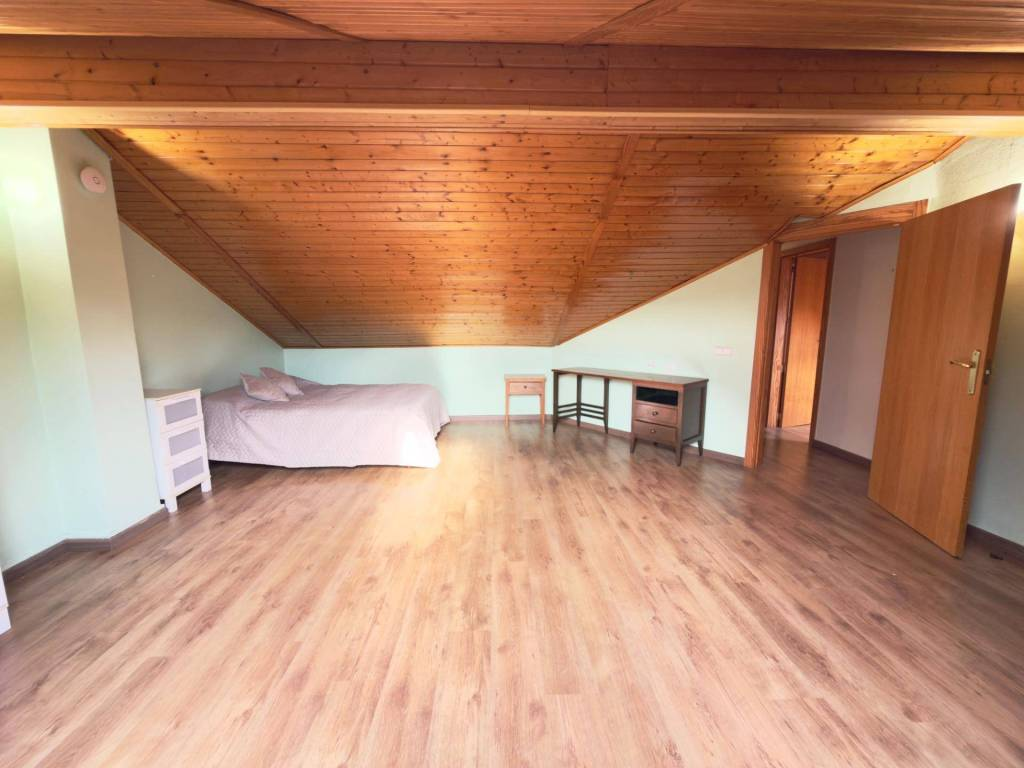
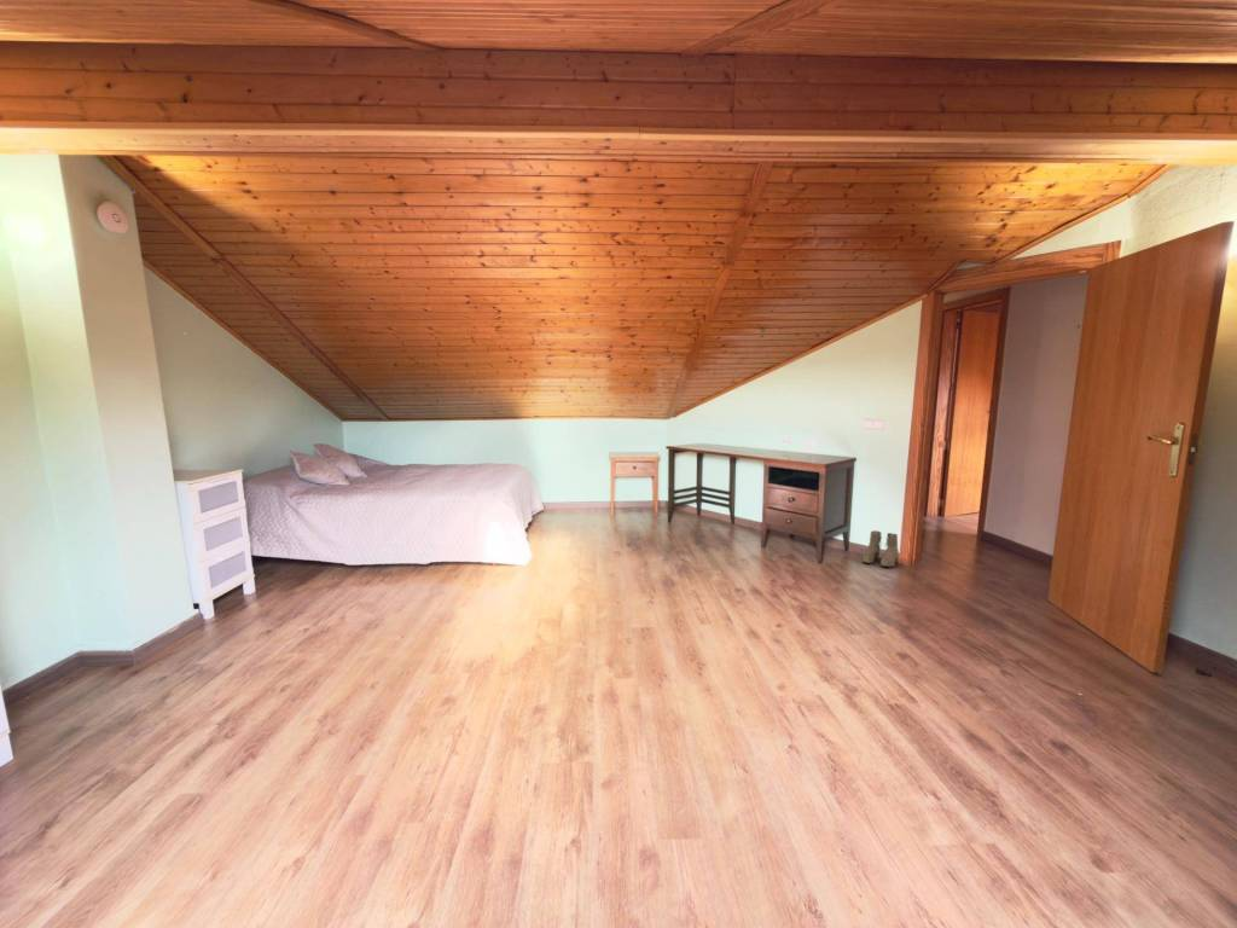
+ boots [861,529,900,568]
